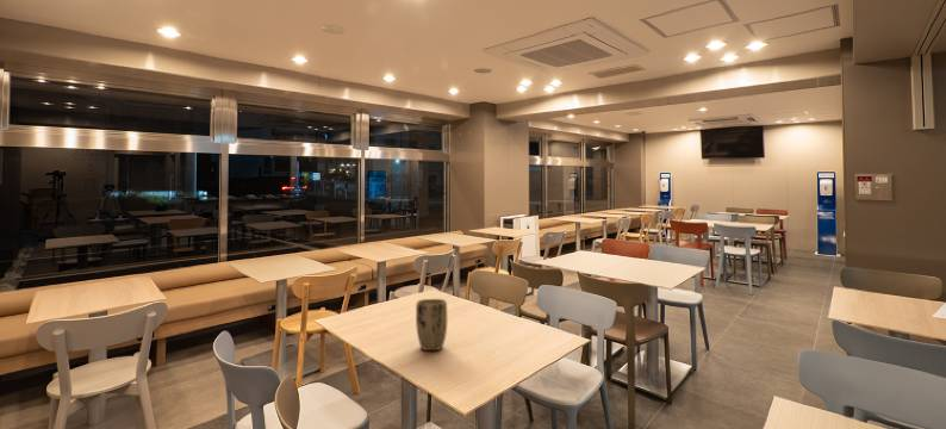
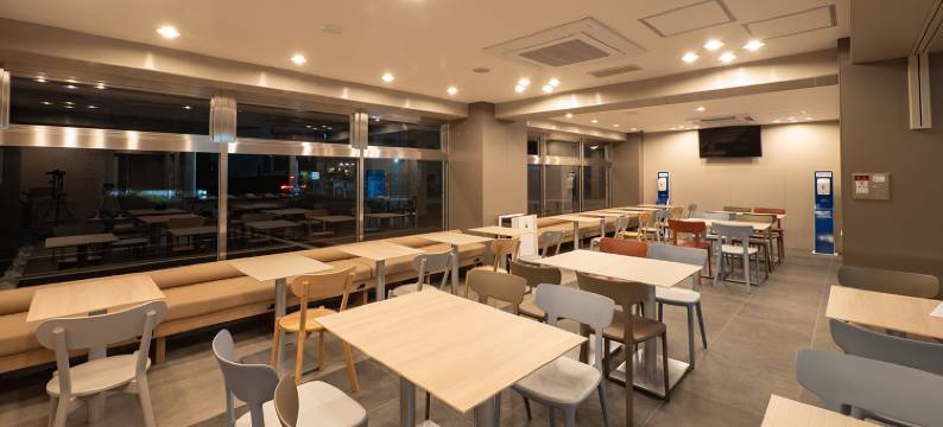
- plant pot [415,298,448,352]
